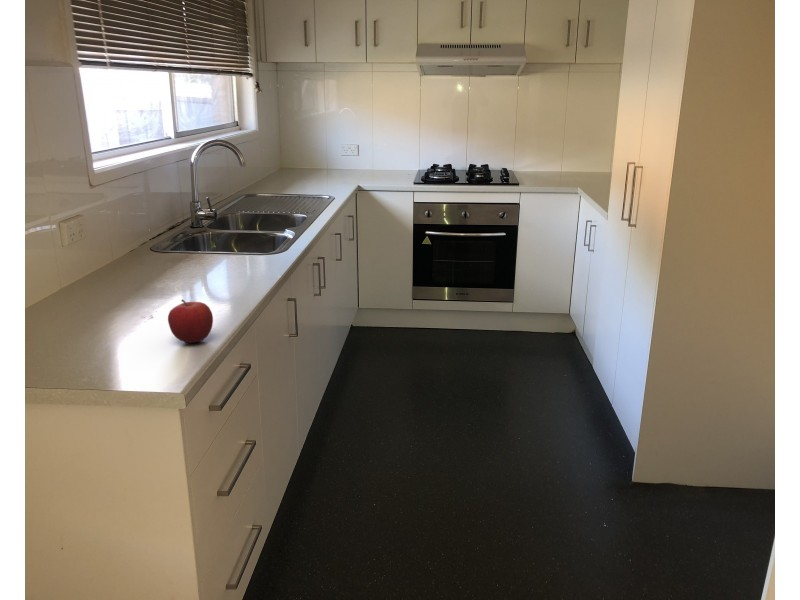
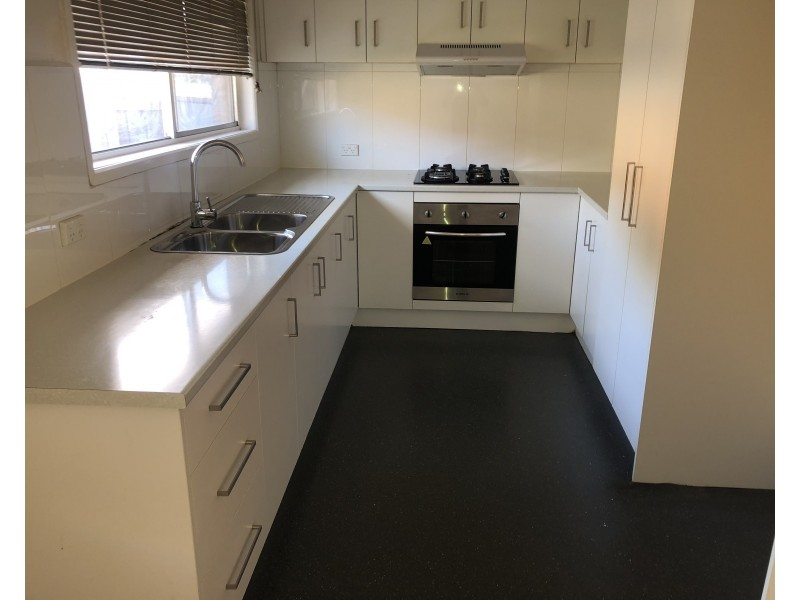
- fruit [167,298,214,344]
